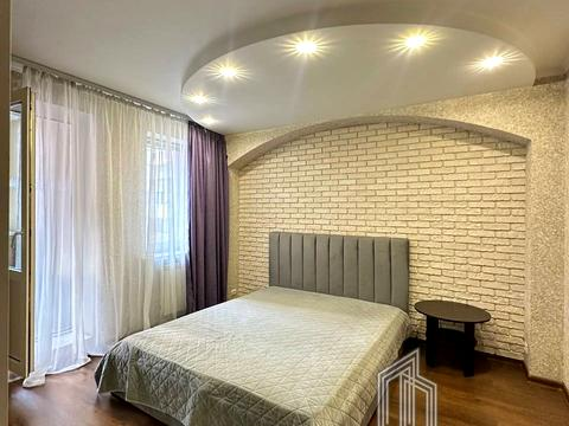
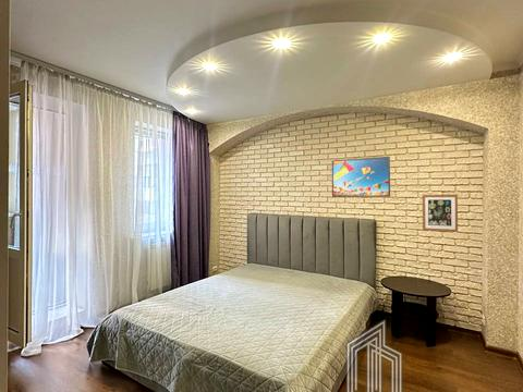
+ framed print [331,156,391,198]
+ wall art [422,194,459,233]
